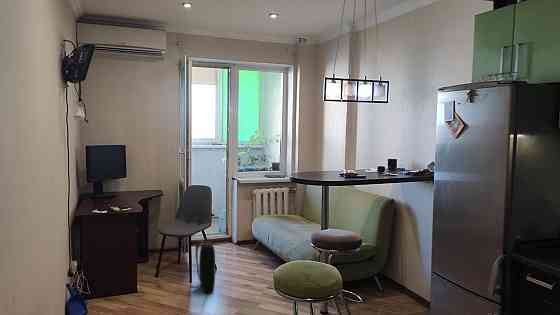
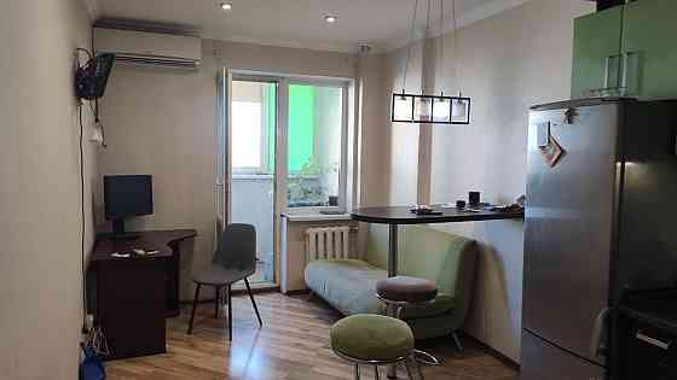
- backpack [189,237,216,294]
